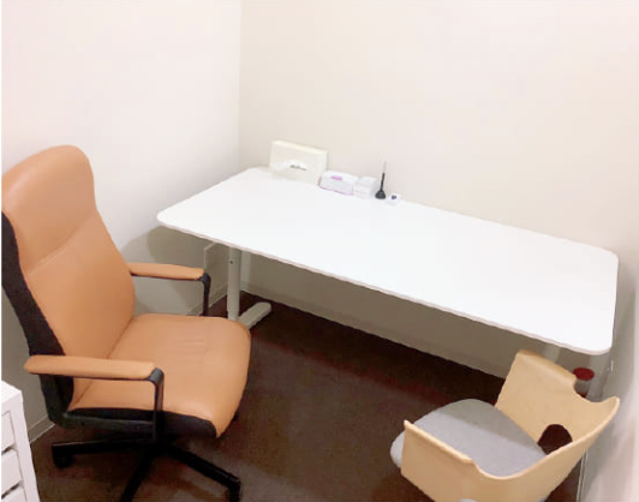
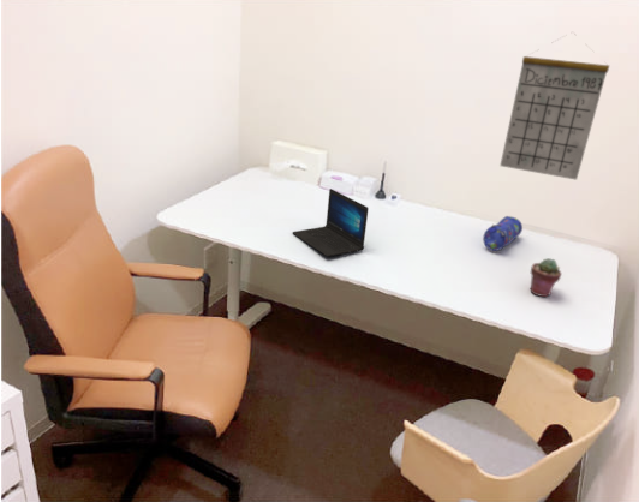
+ calendar [498,31,610,181]
+ potted succulent [528,257,563,298]
+ pencil case [482,215,524,252]
+ laptop [292,187,370,257]
